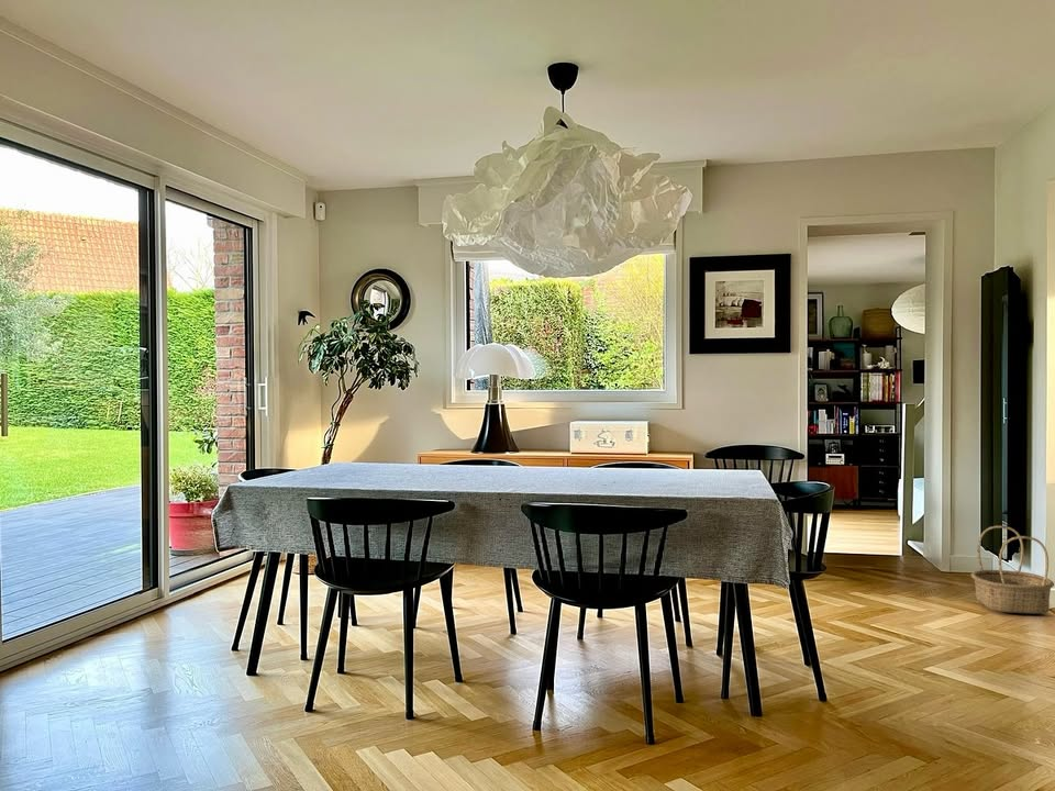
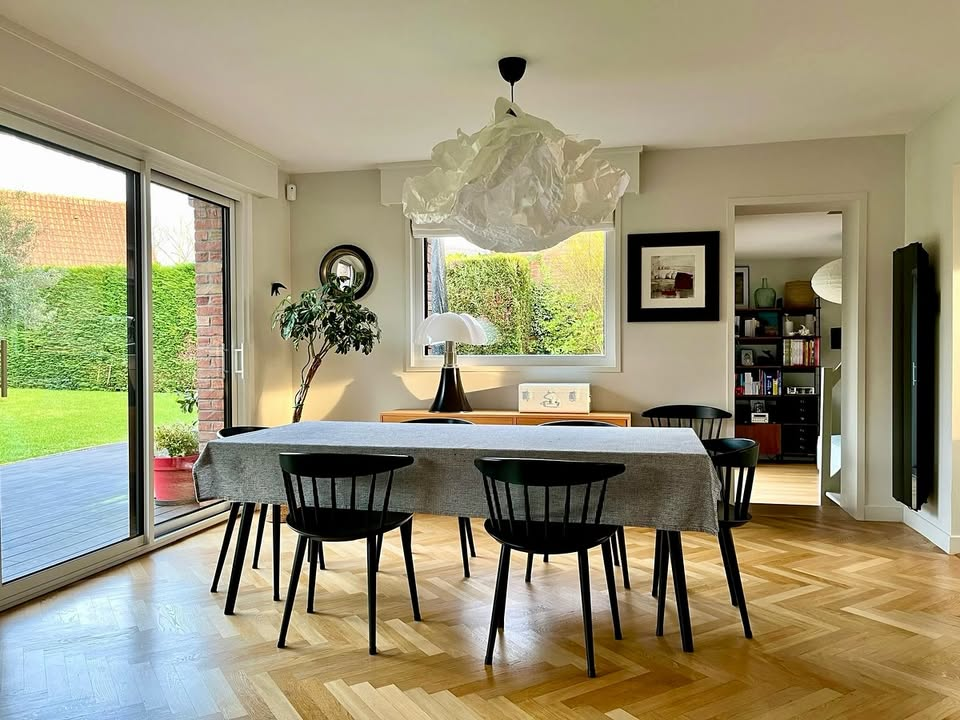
- basket [970,525,1055,614]
